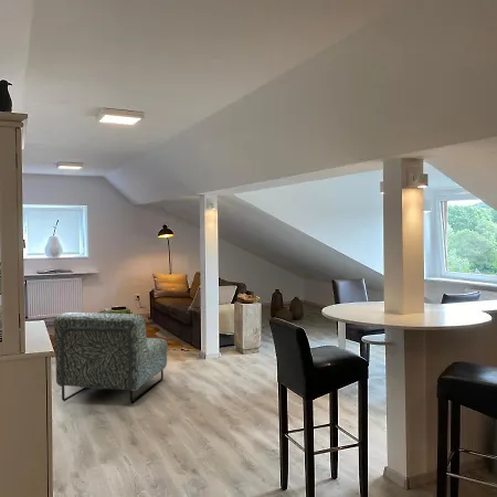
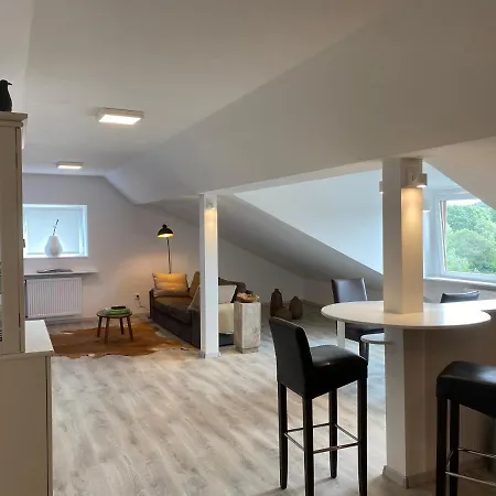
- armchair [53,311,169,405]
